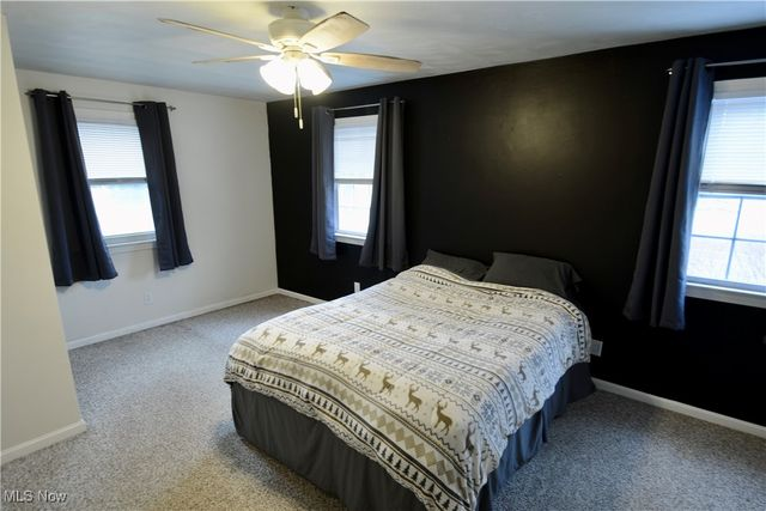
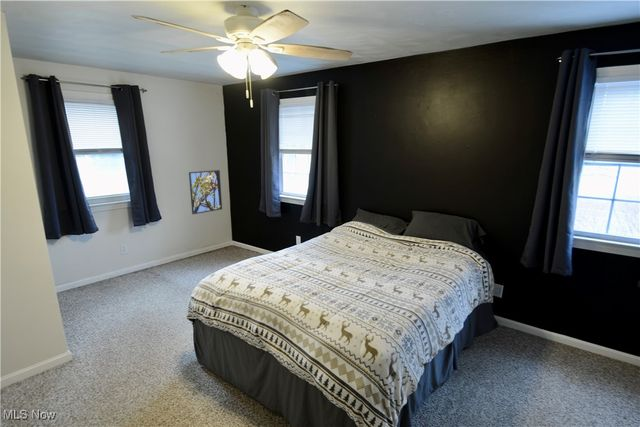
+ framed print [188,169,223,215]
